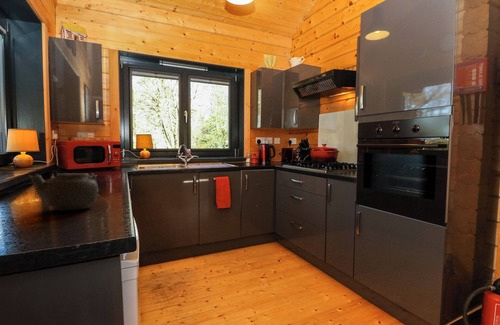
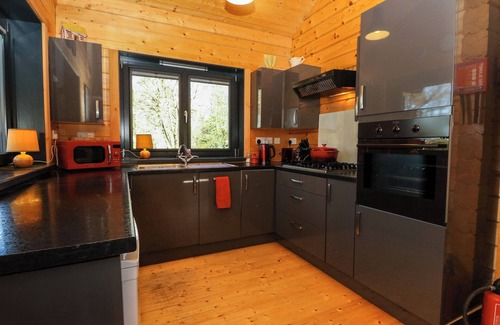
- teapot [28,172,100,212]
